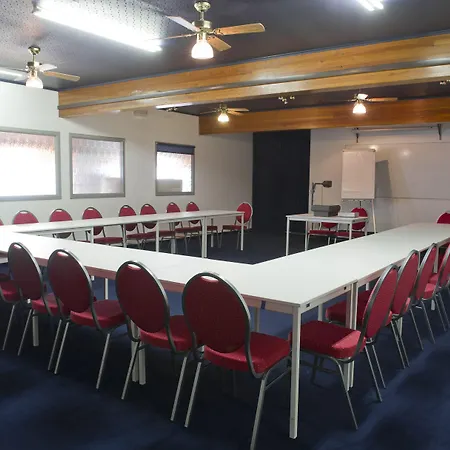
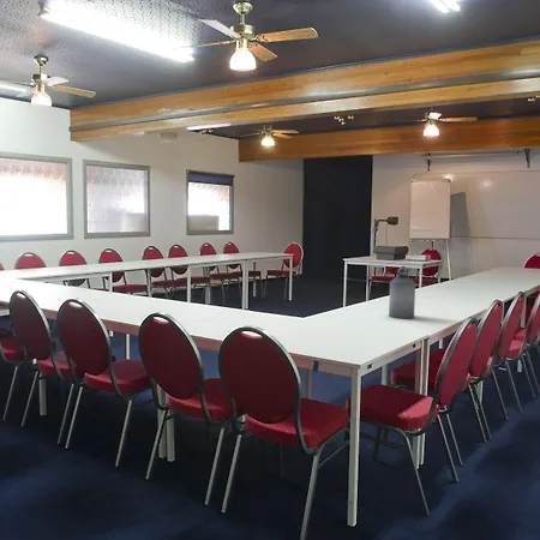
+ bottle [388,265,416,319]
